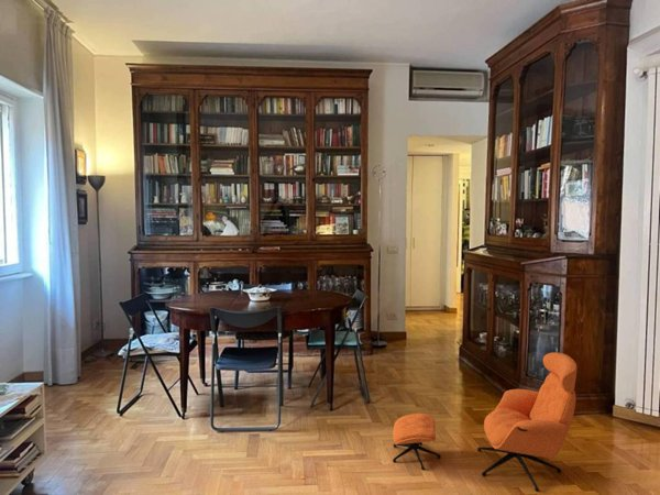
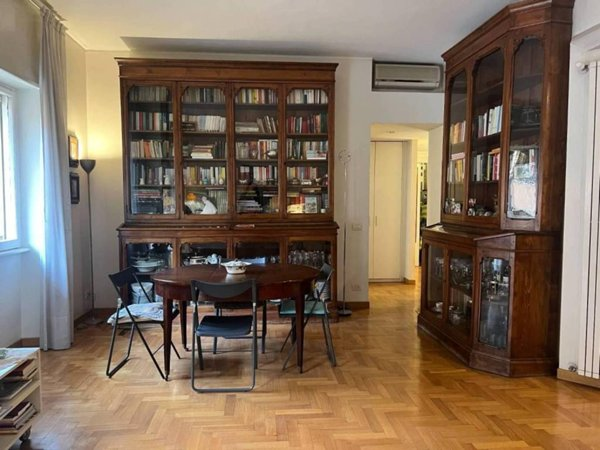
- armchair [392,351,578,493]
